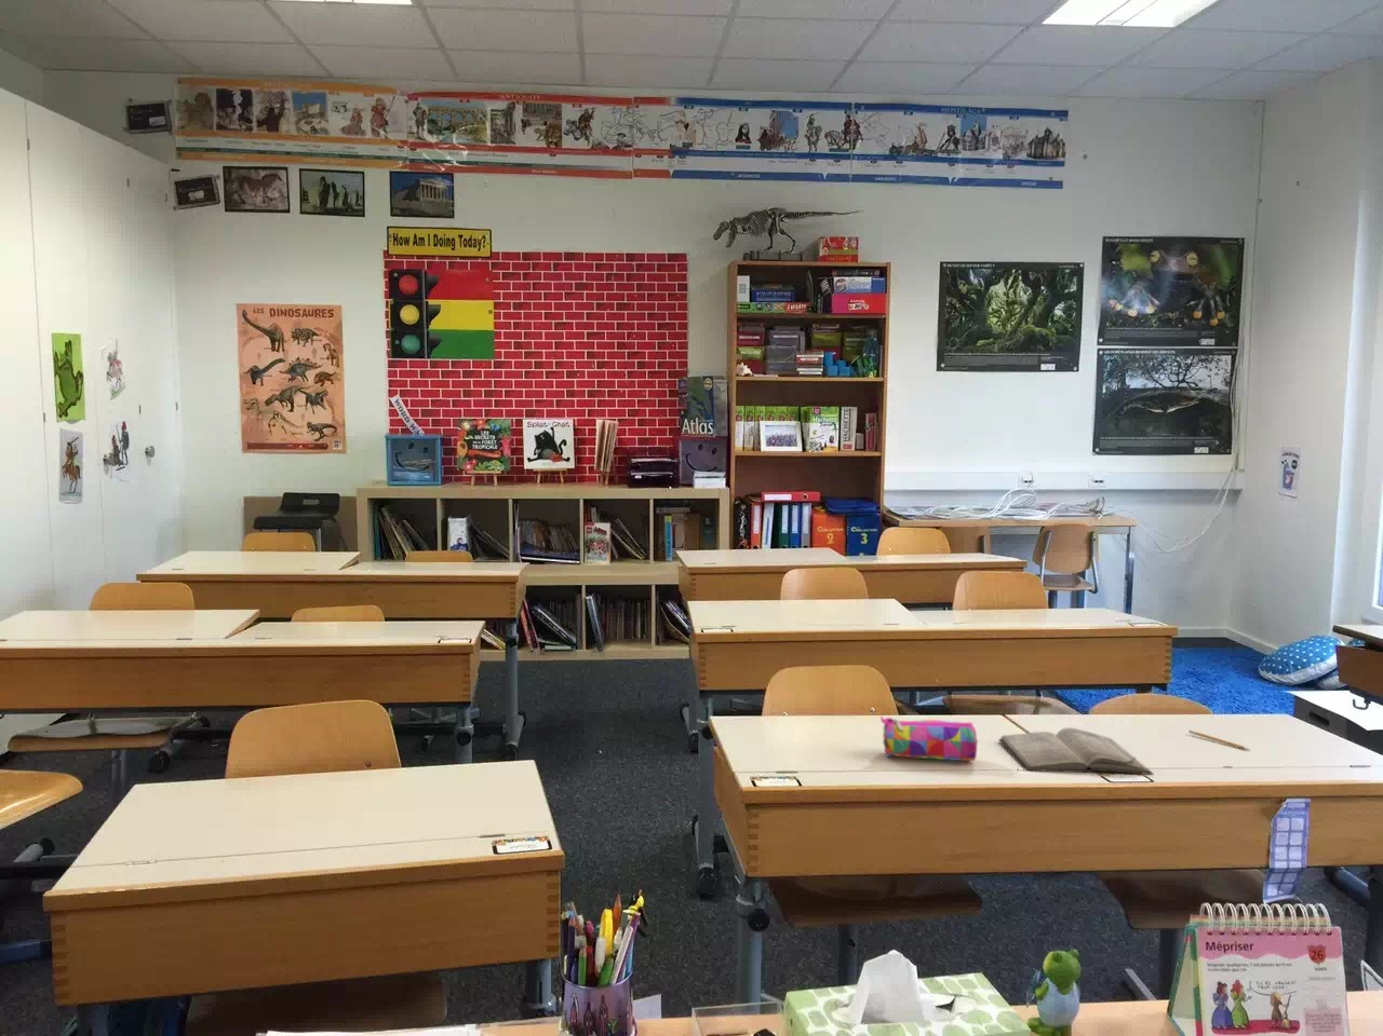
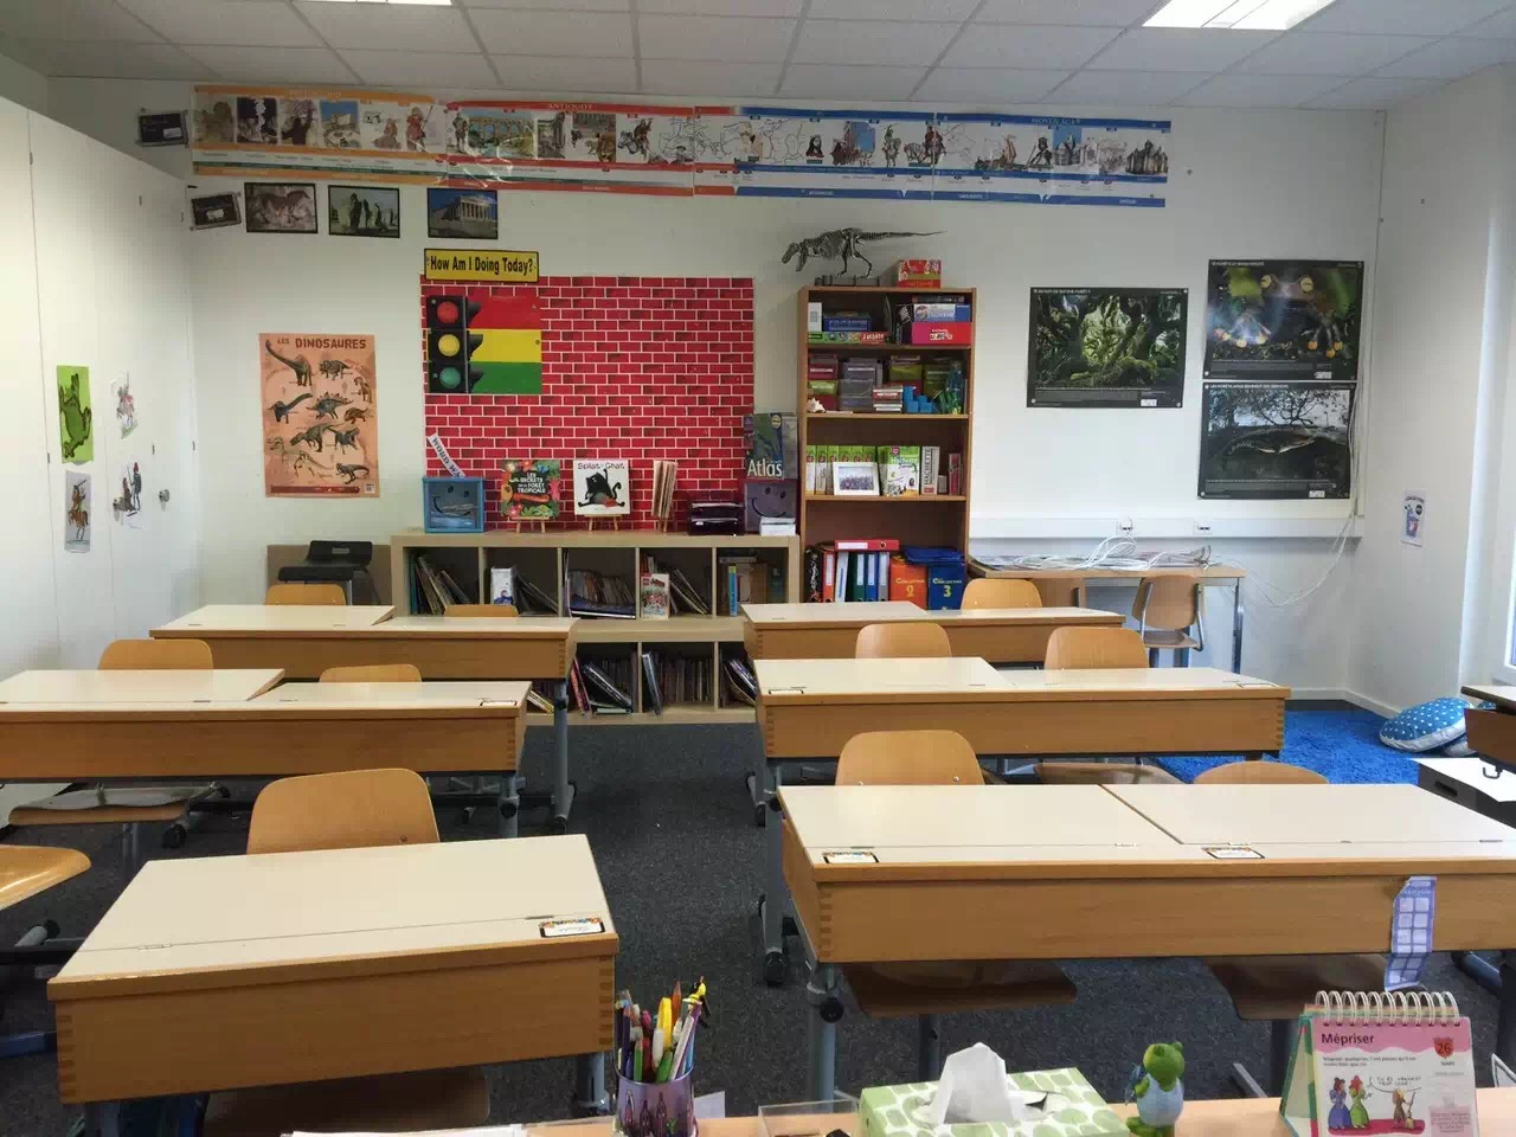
- pencil [1187,729,1251,751]
- pencil case [880,715,979,762]
- diary [998,726,1155,776]
